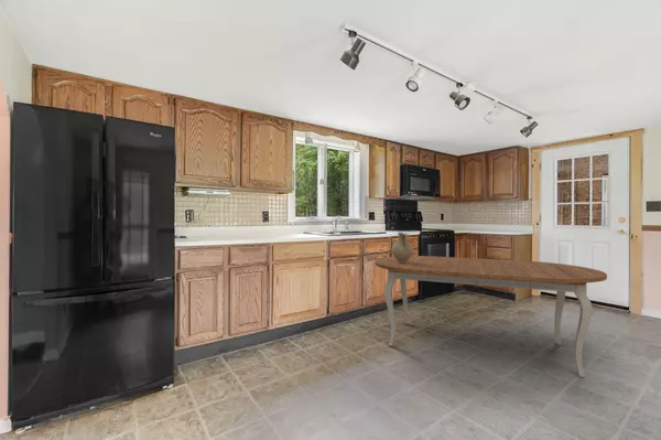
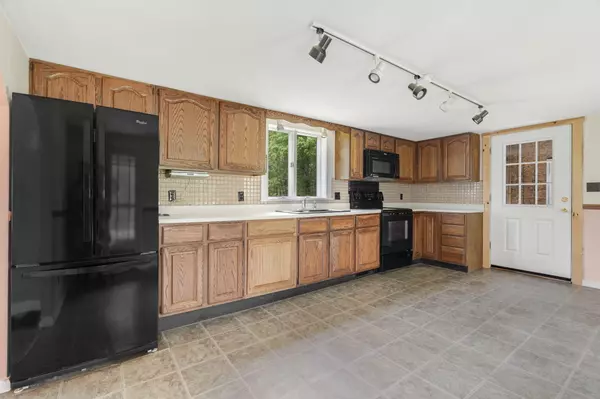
- dining table [373,255,608,378]
- ceramic jug [390,232,414,262]
